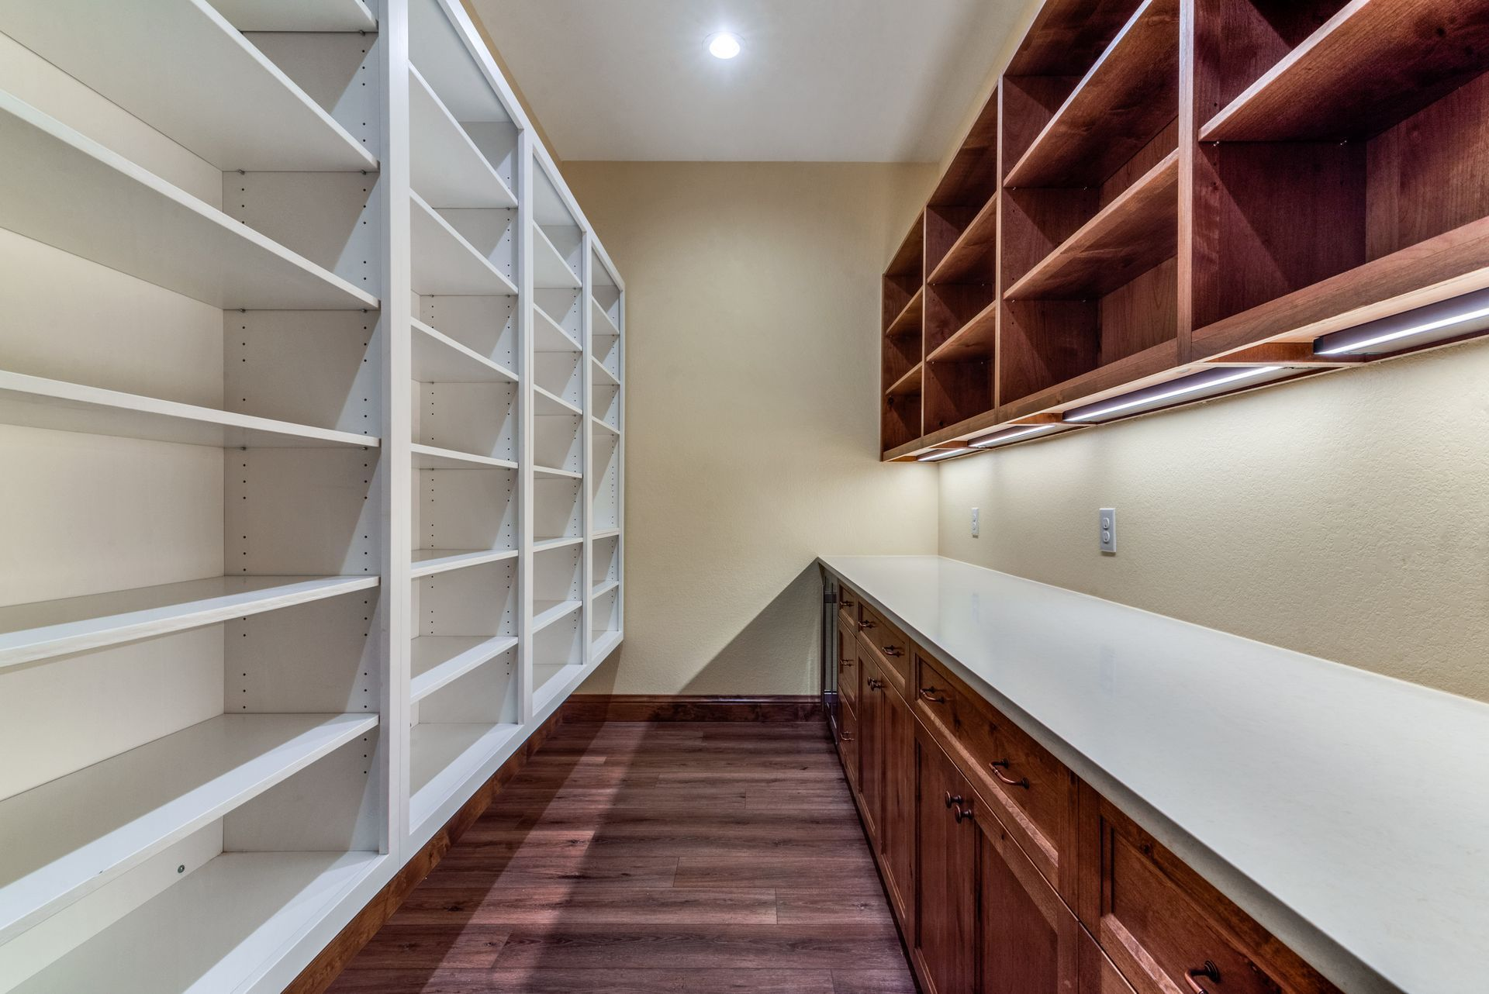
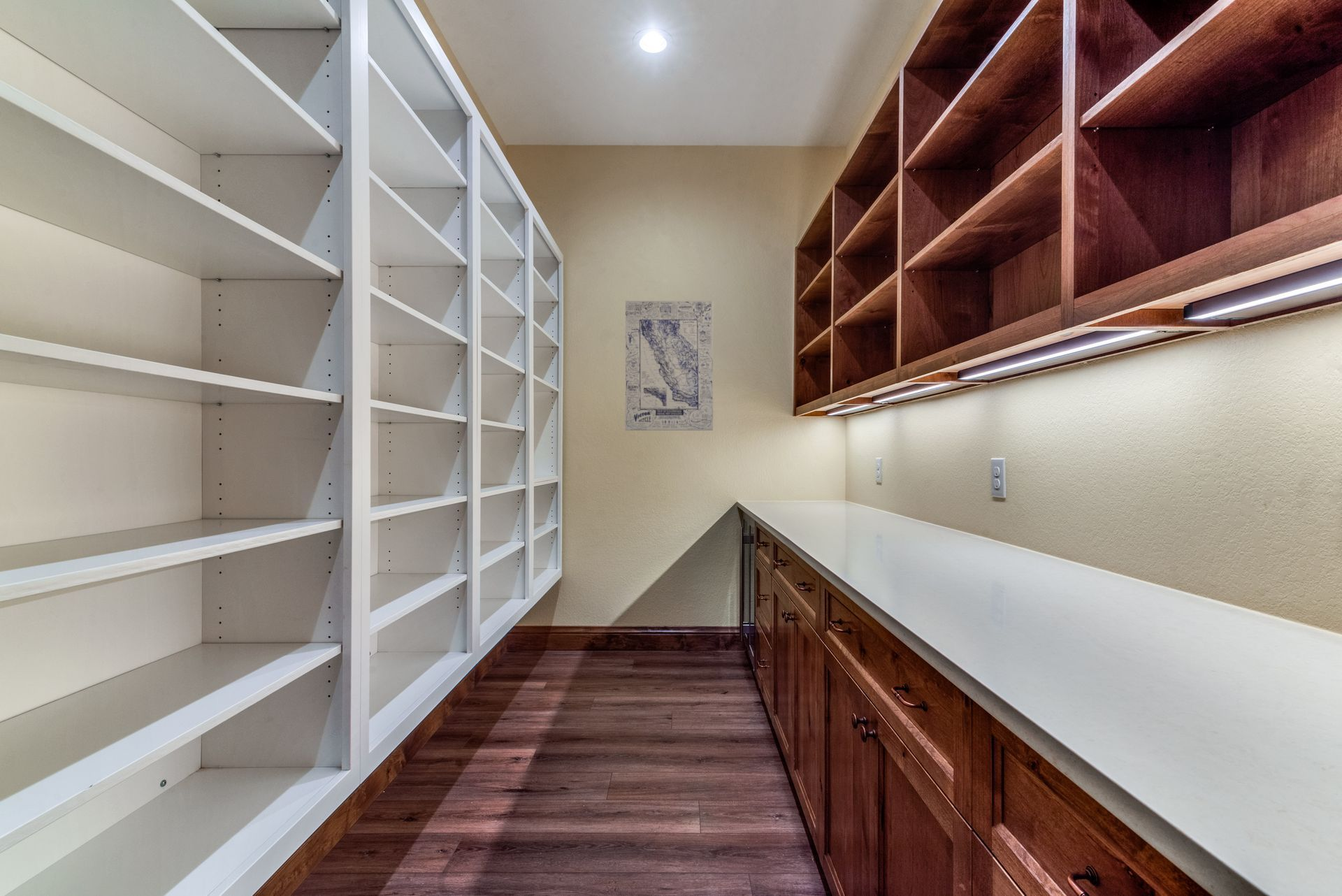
+ wall art [624,301,714,431]
